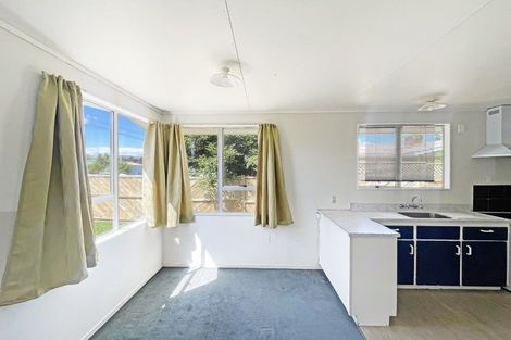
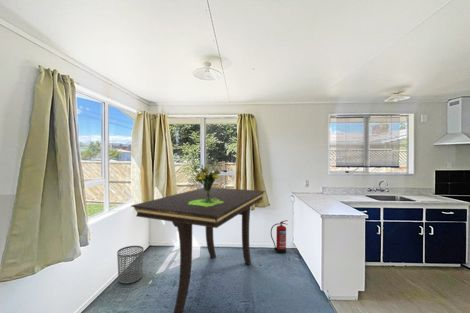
+ fire extinguisher [270,219,289,254]
+ bouquet [188,164,223,207]
+ dining table [130,186,266,313]
+ waste bin [116,245,145,284]
